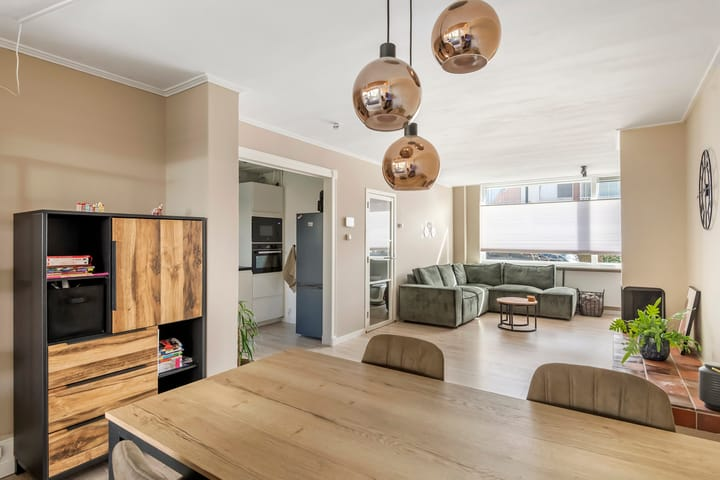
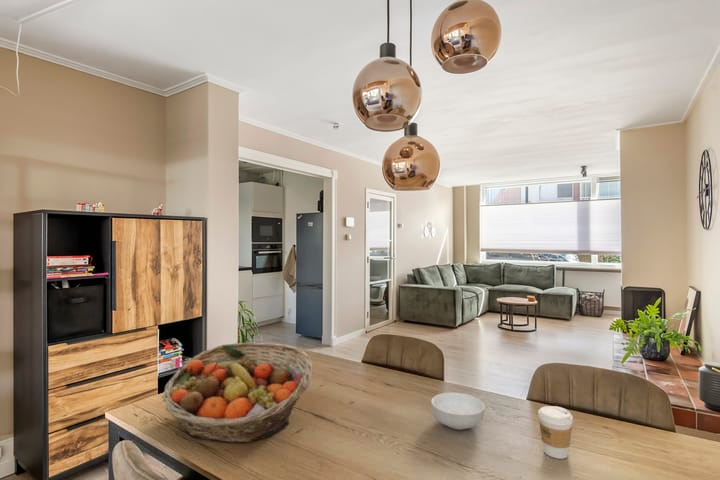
+ fruit basket [161,342,313,444]
+ coffee cup [537,405,574,460]
+ cereal bowl [430,392,486,431]
